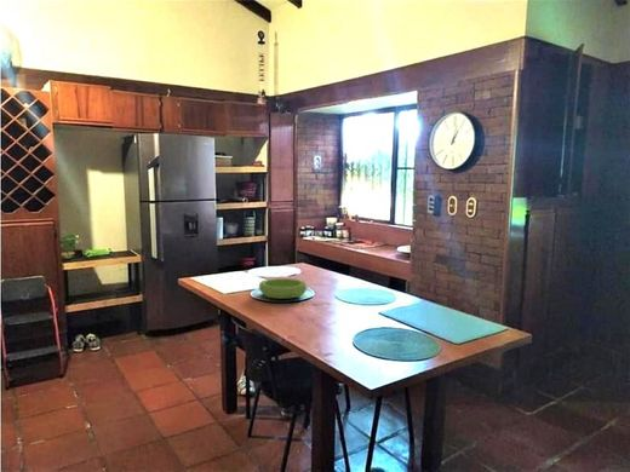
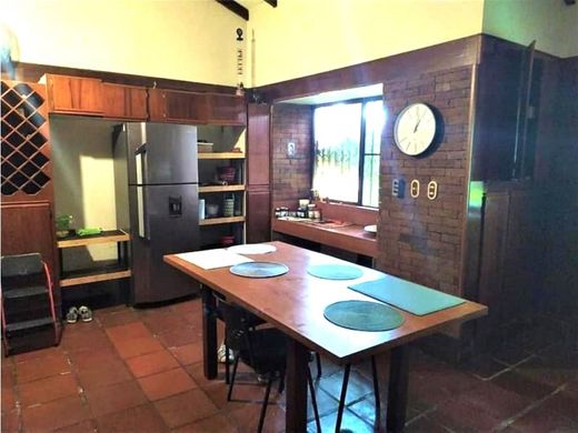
- bowl [258,277,308,300]
